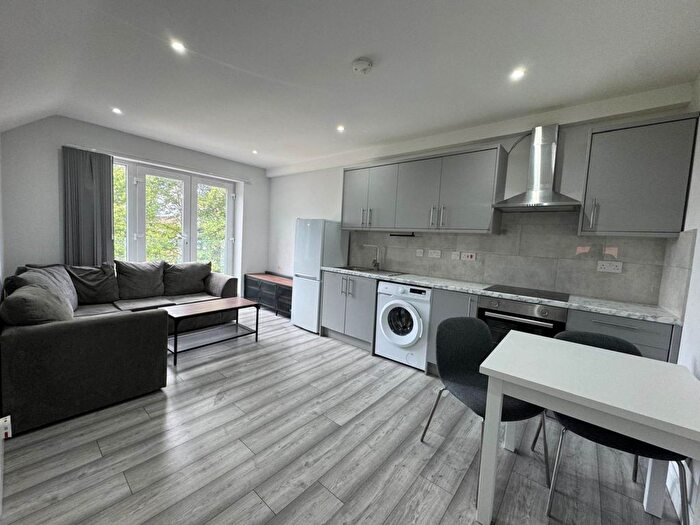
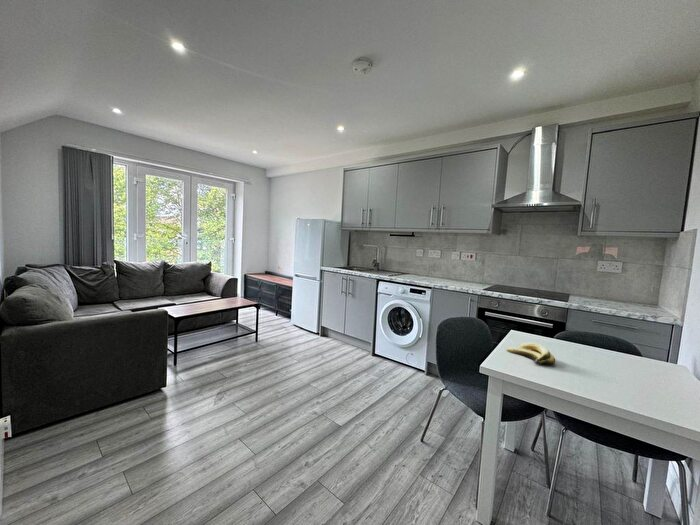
+ banana [506,342,556,365]
